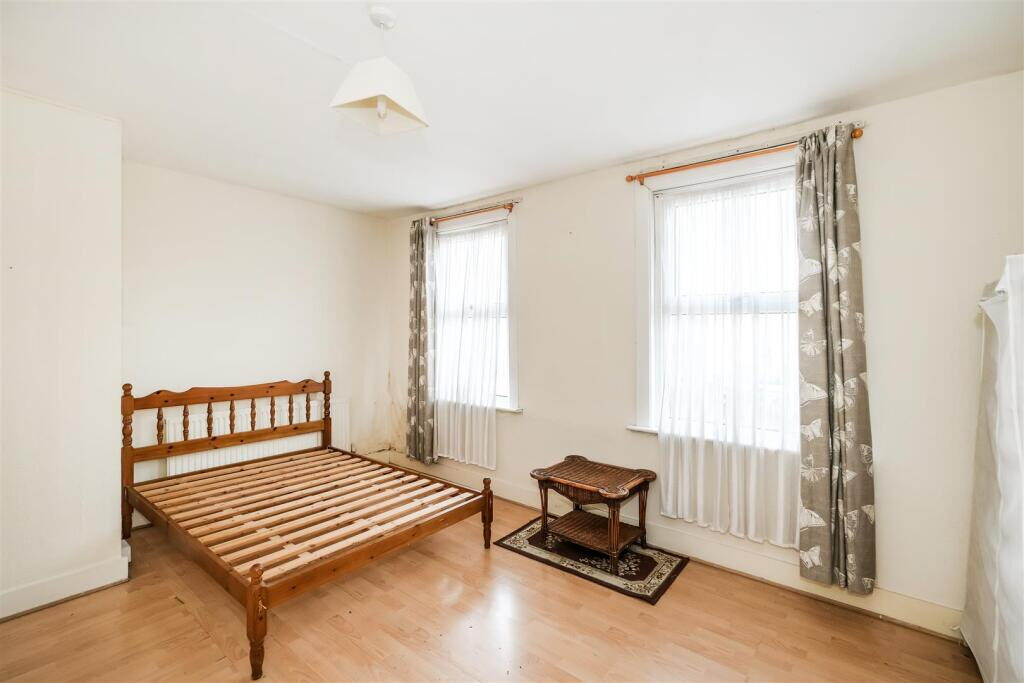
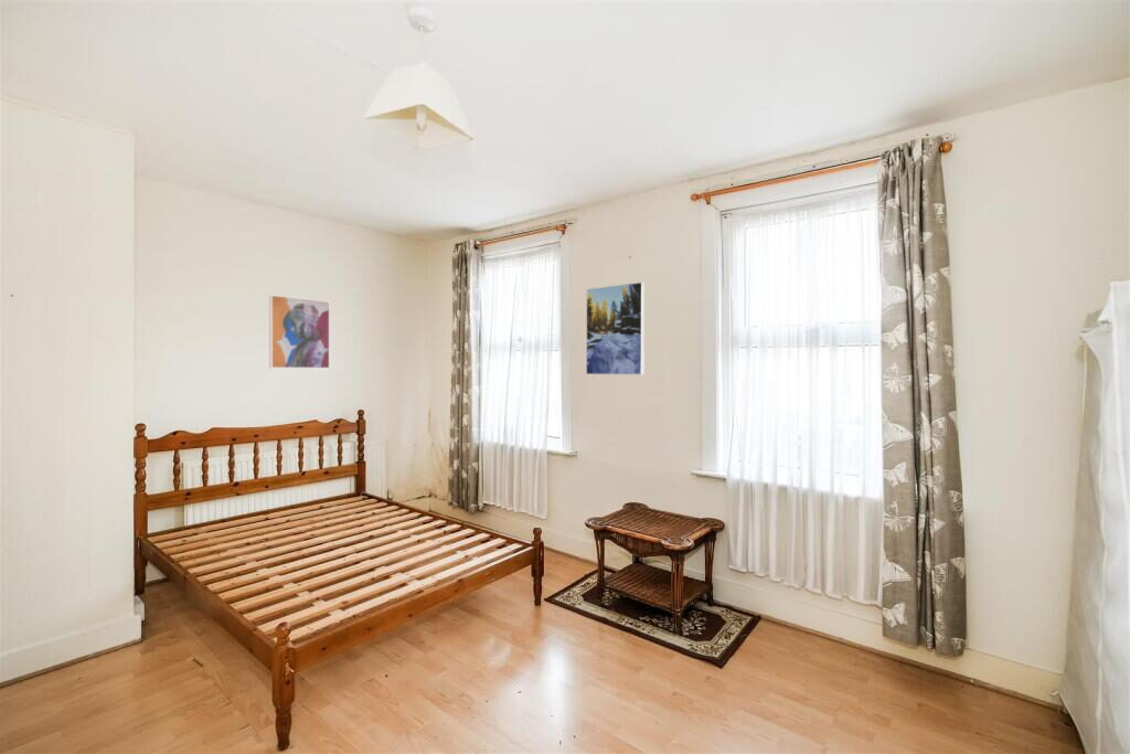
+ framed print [585,282,646,375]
+ wall art [268,294,331,370]
